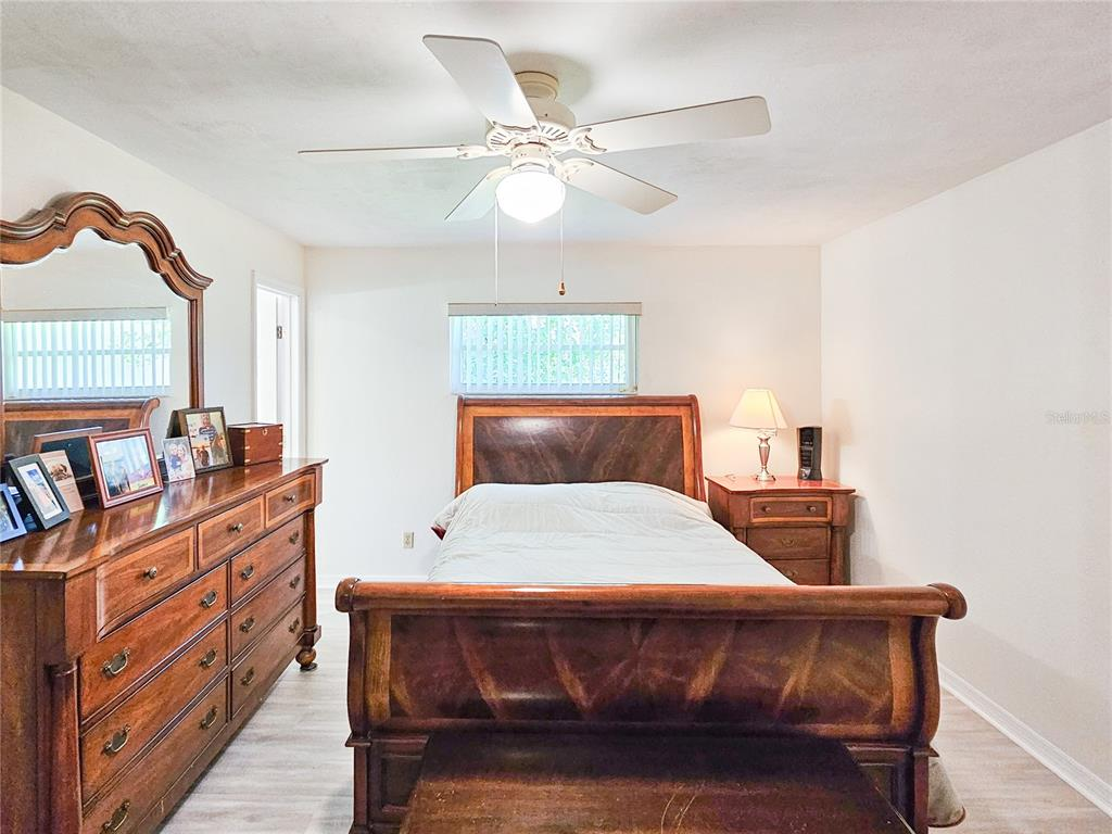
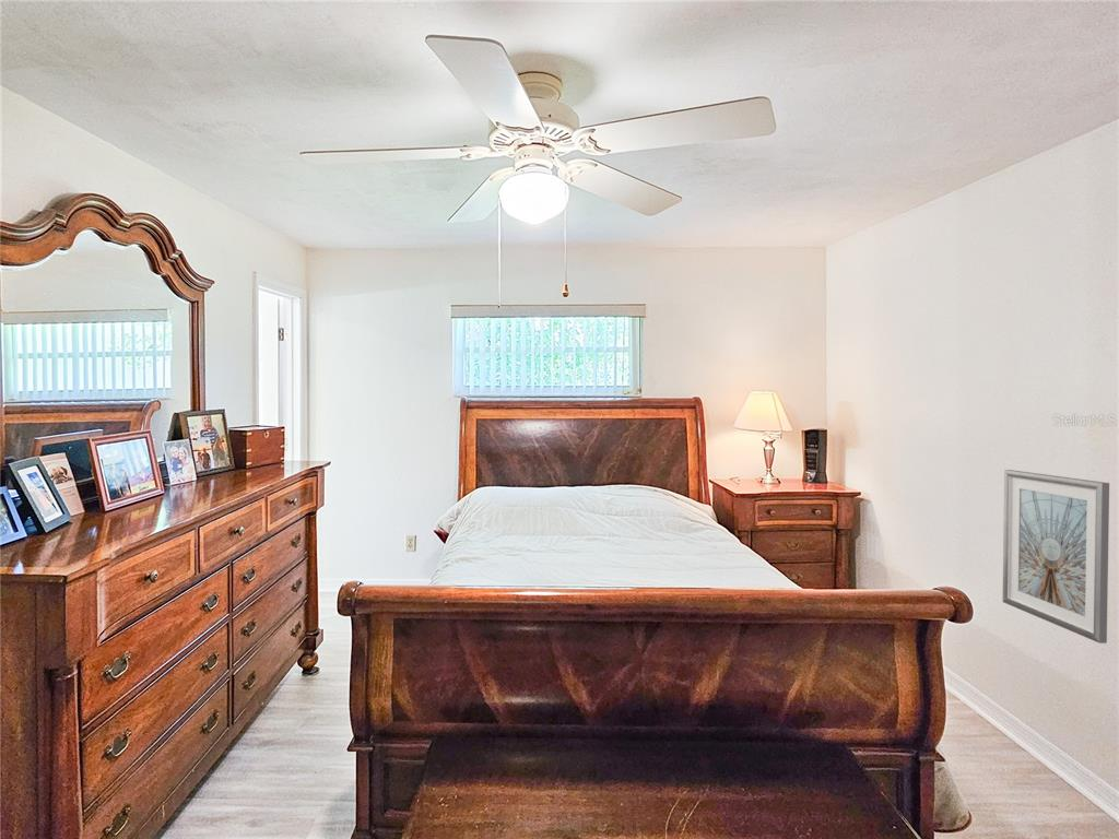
+ picture frame [1002,469,1110,645]
